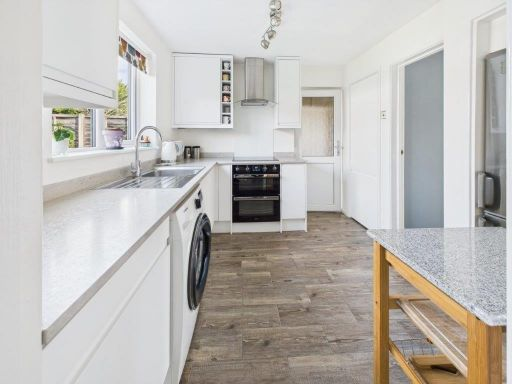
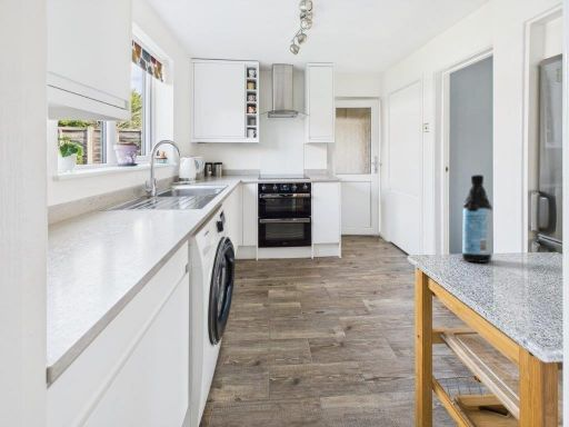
+ water bottle [461,173,493,264]
